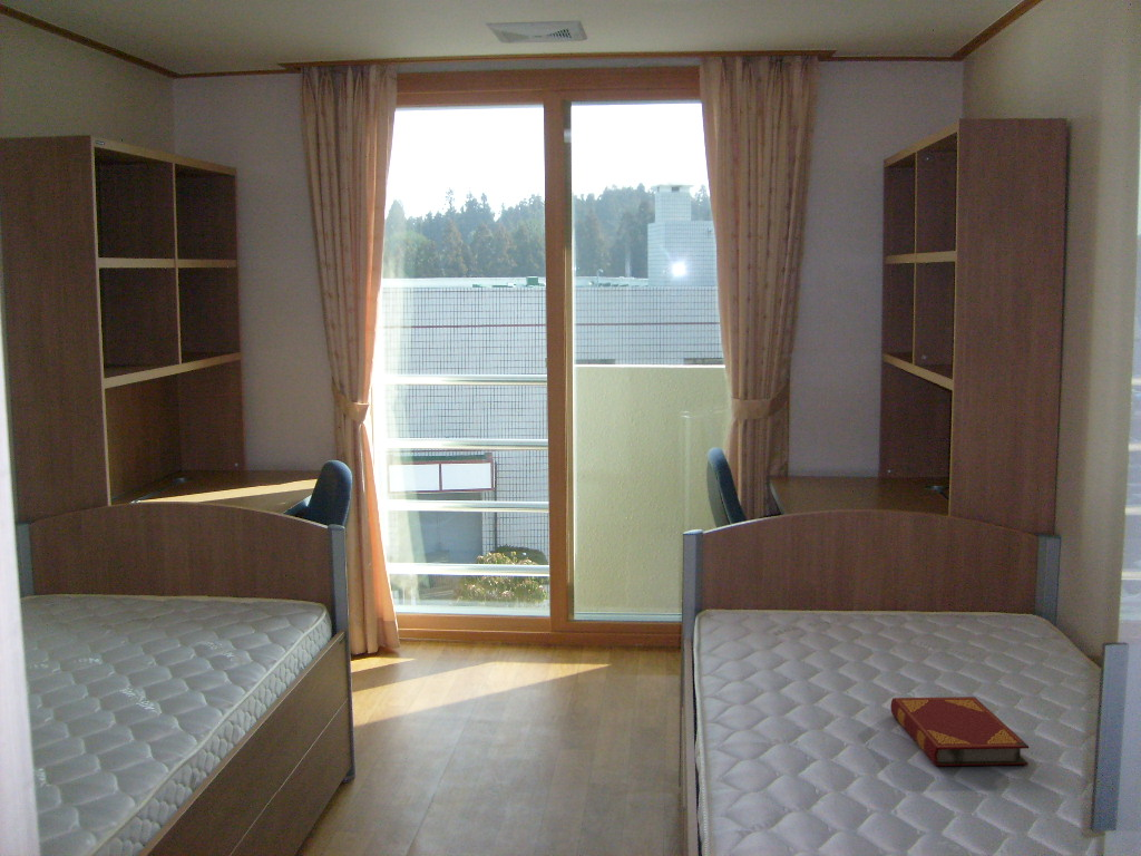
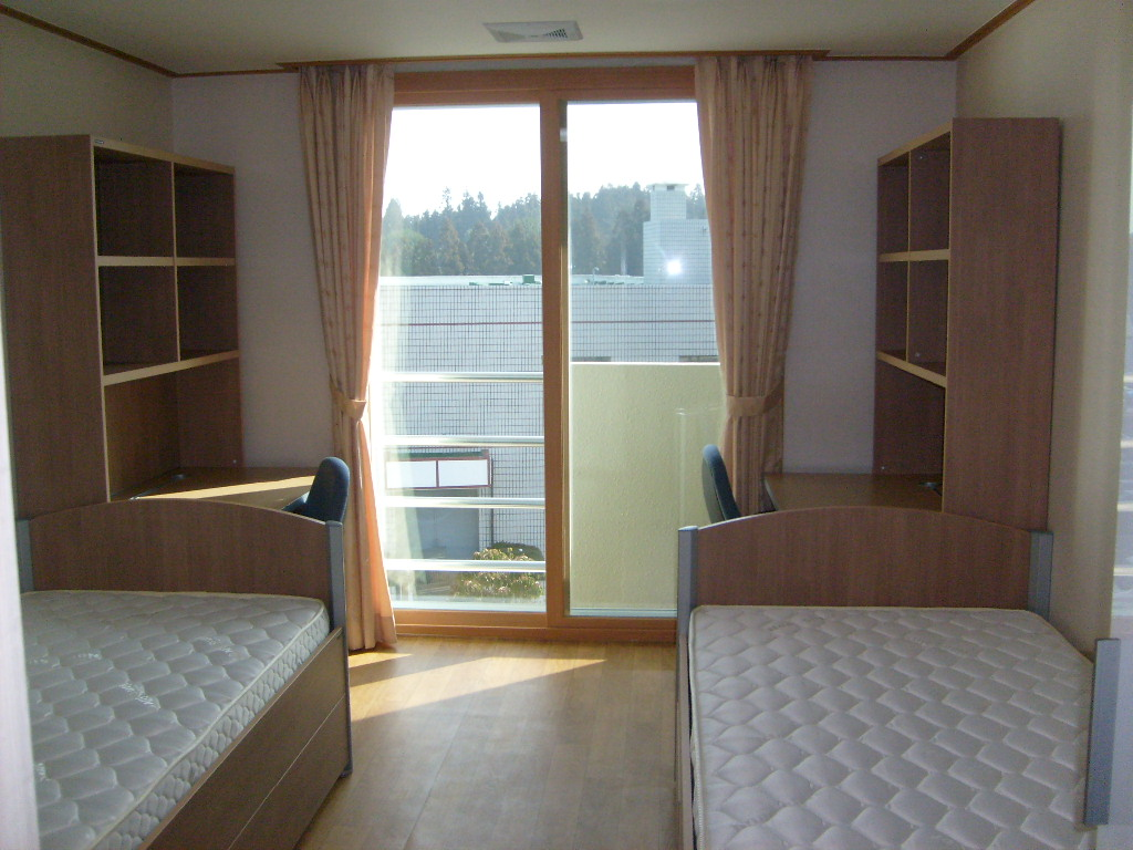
- hardback book [889,696,1030,767]
